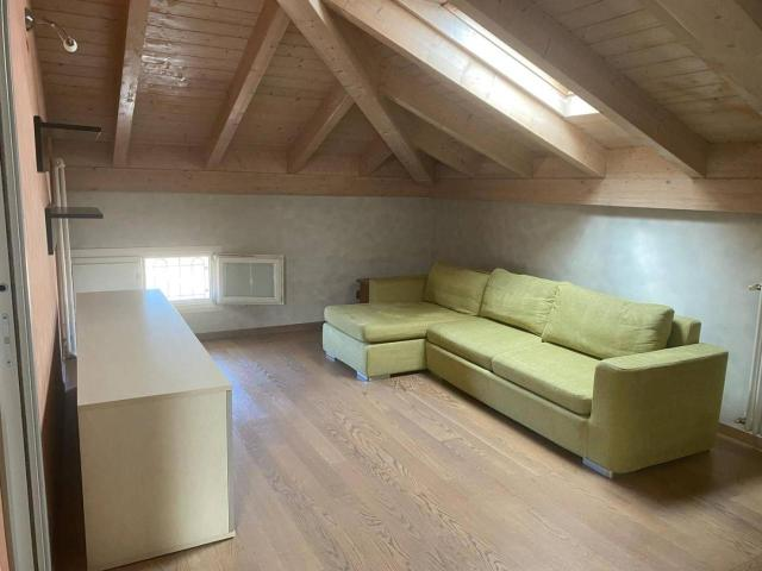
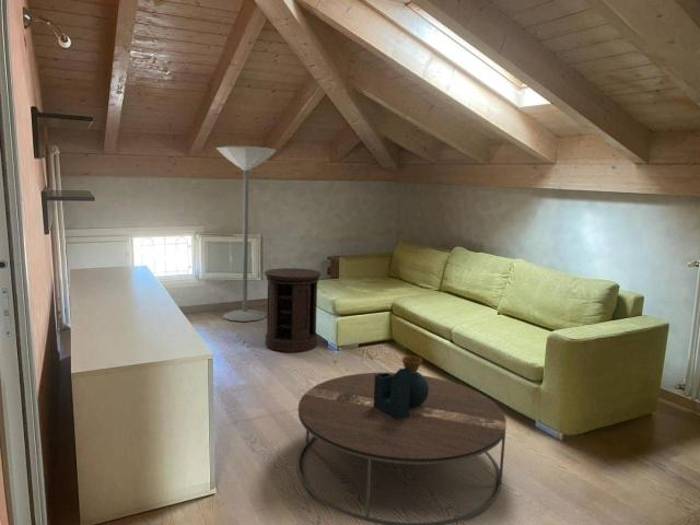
+ floor lamp [214,144,277,323]
+ coffee table [296,355,508,525]
+ side table [264,267,323,353]
